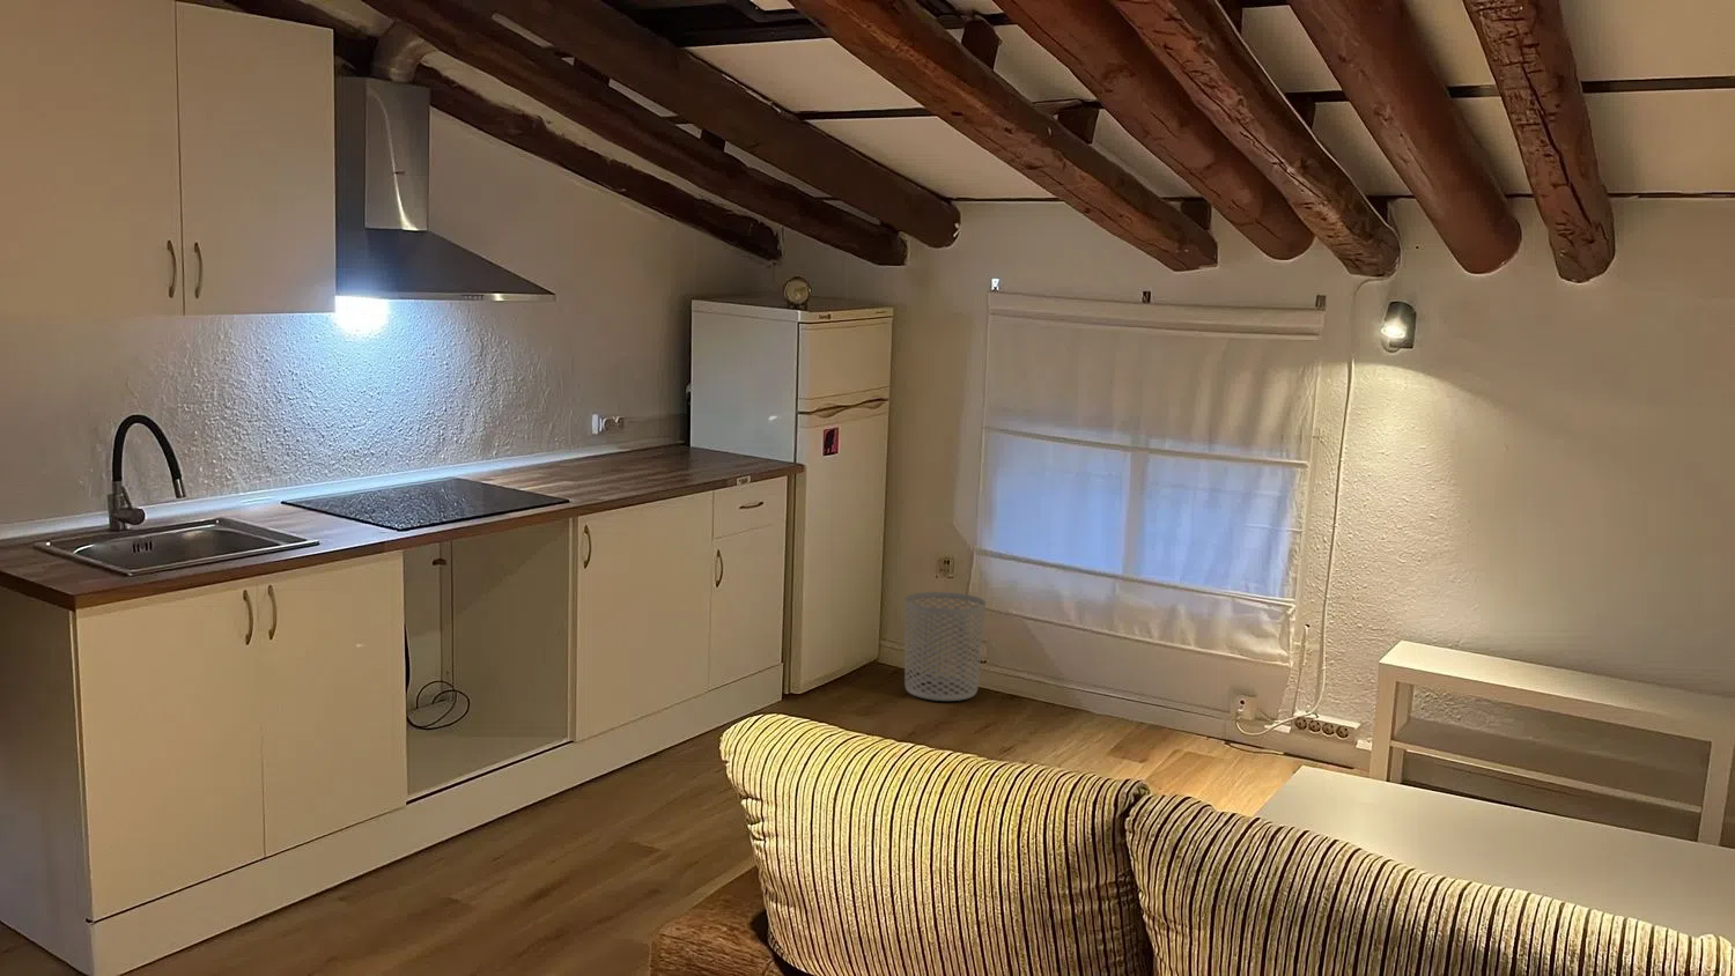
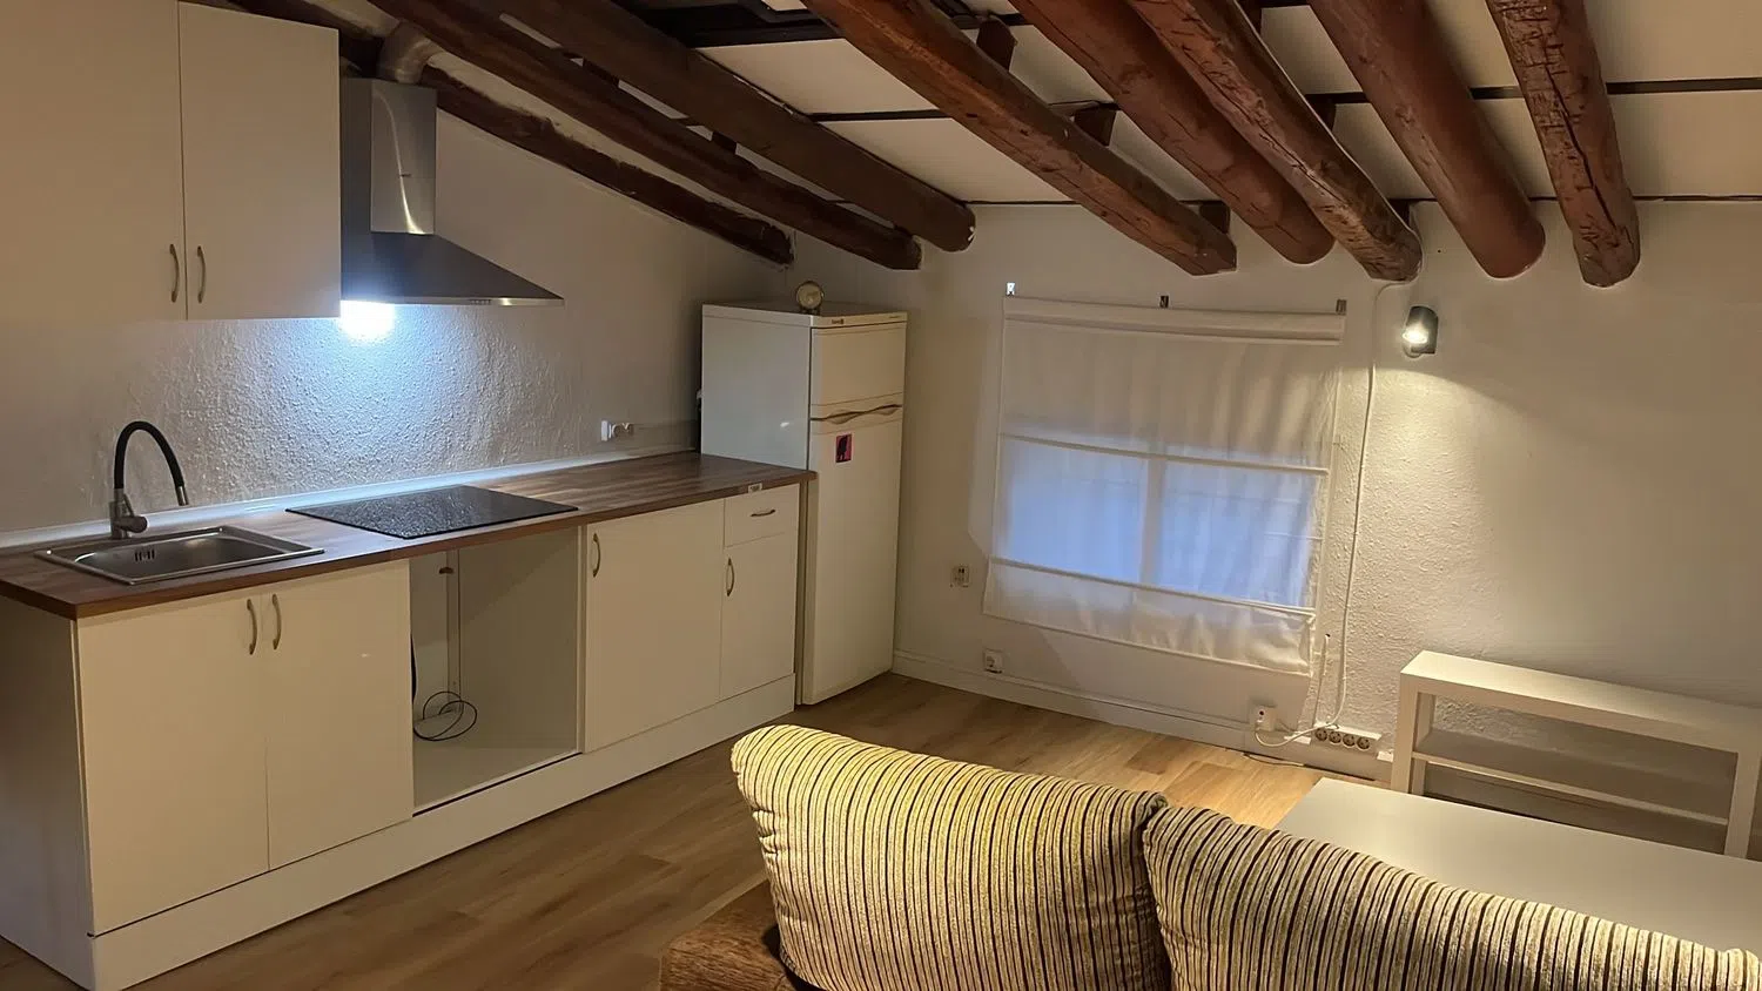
- waste bin [903,591,987,702]
